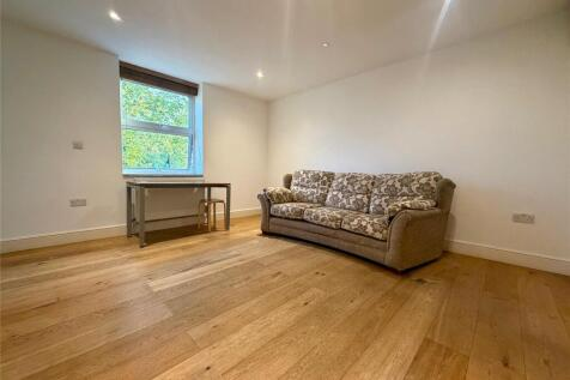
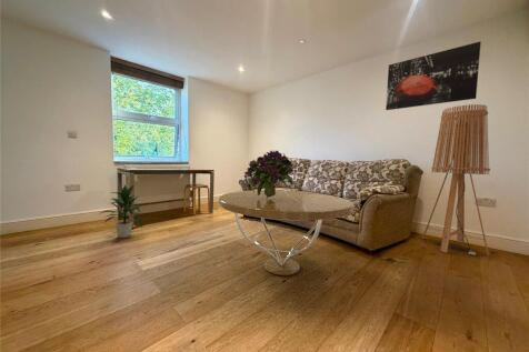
+ wall art [385,40,482,111]
+ floor lamp [421,103,491,257]
+ indoor plant [97,183,143,239]
+ bouquet [243,150,298,199]
+ coffee table [218,189,355,276]
